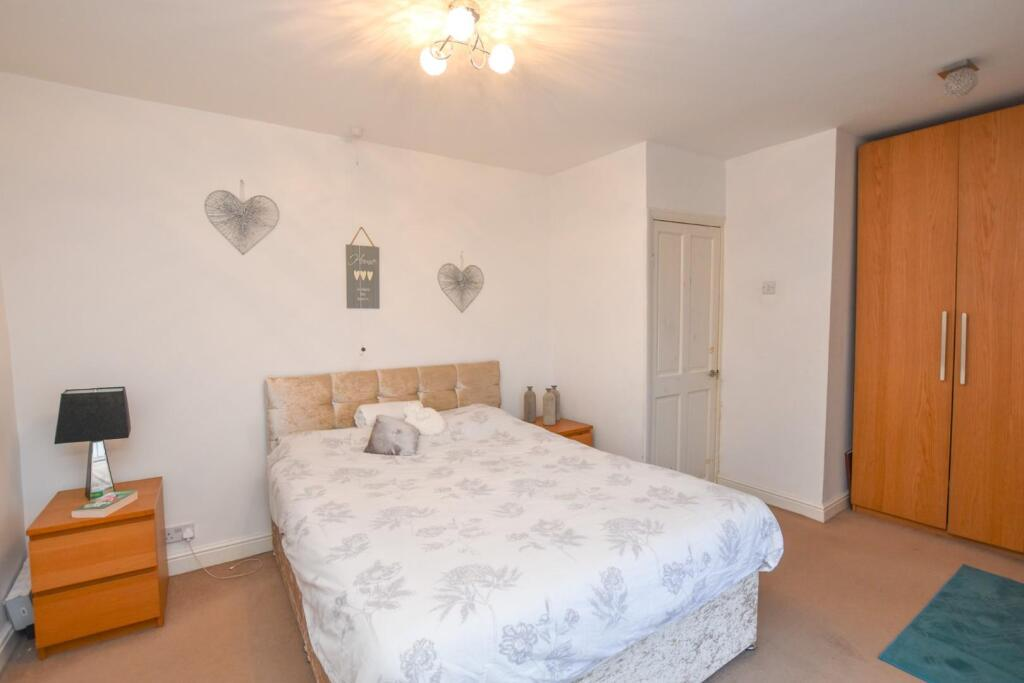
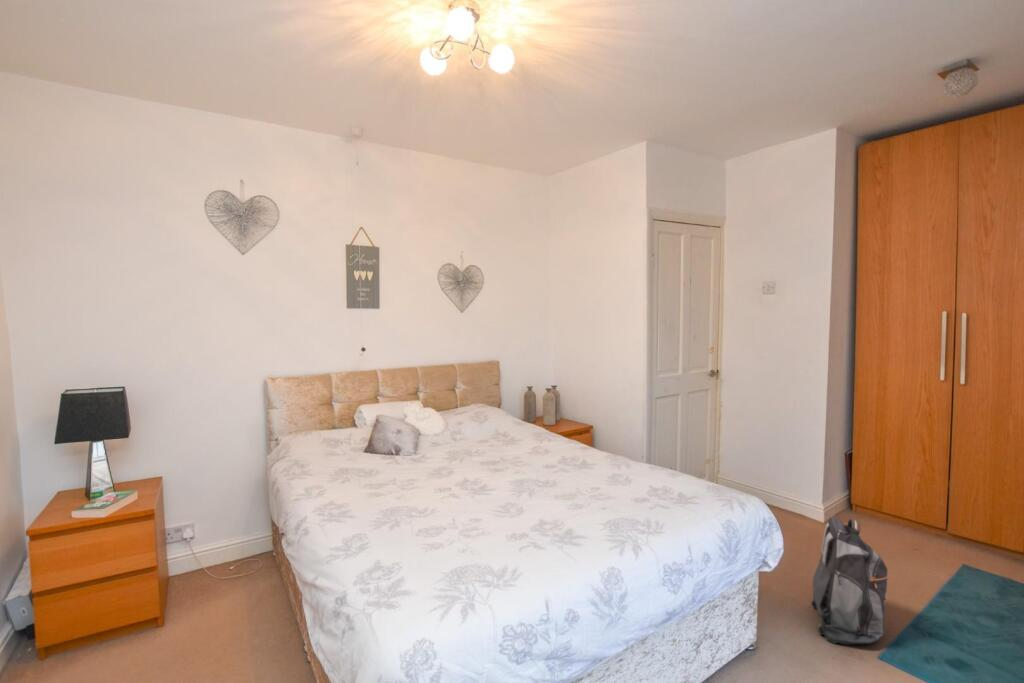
+ backpack [810,516,889,646]
